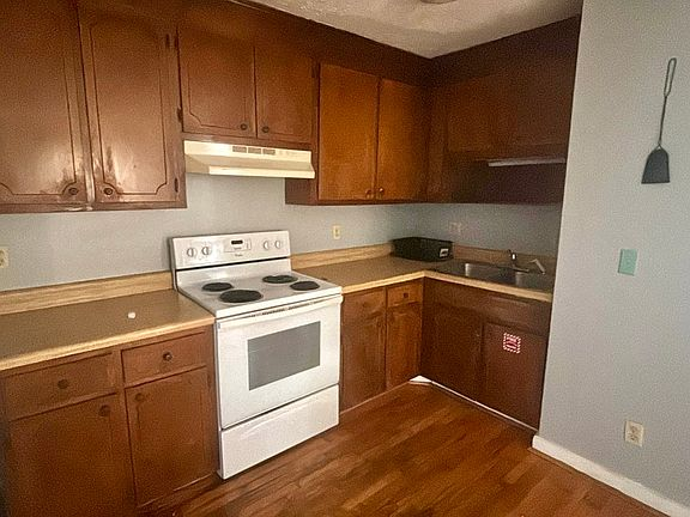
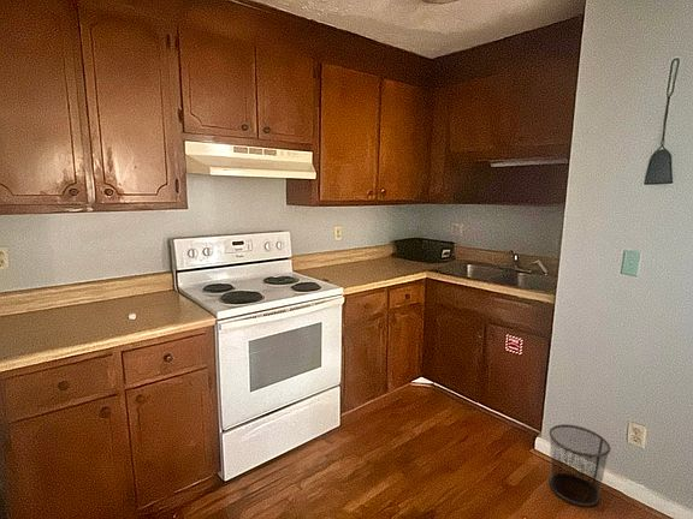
+ trash can [547,423,611,507]
